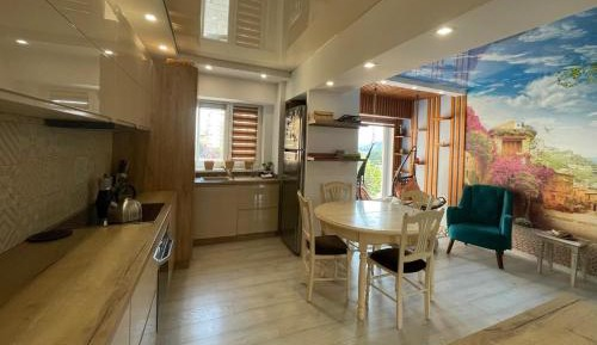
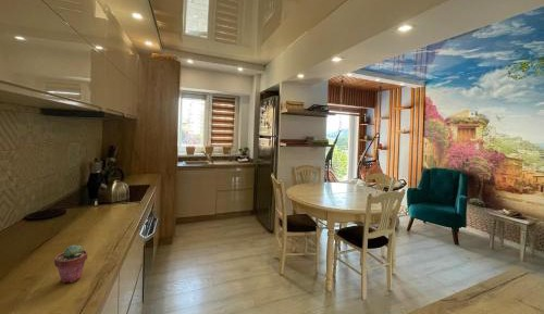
+ potted succulent [53,243,88,284]
